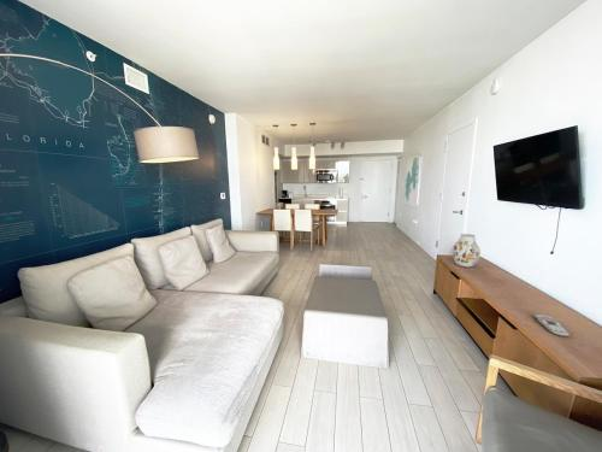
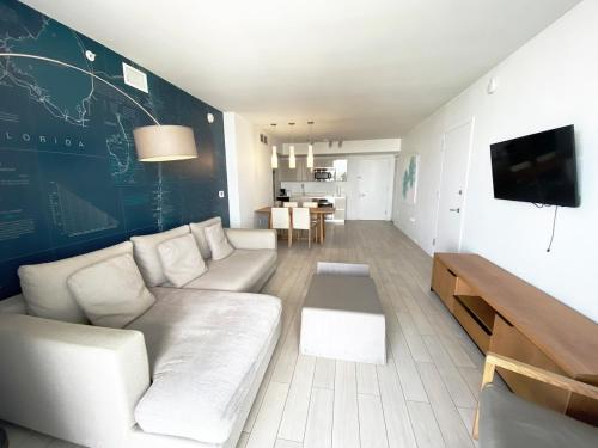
- vase [452,233,482,268]
- remote control [532,313,571,337]
